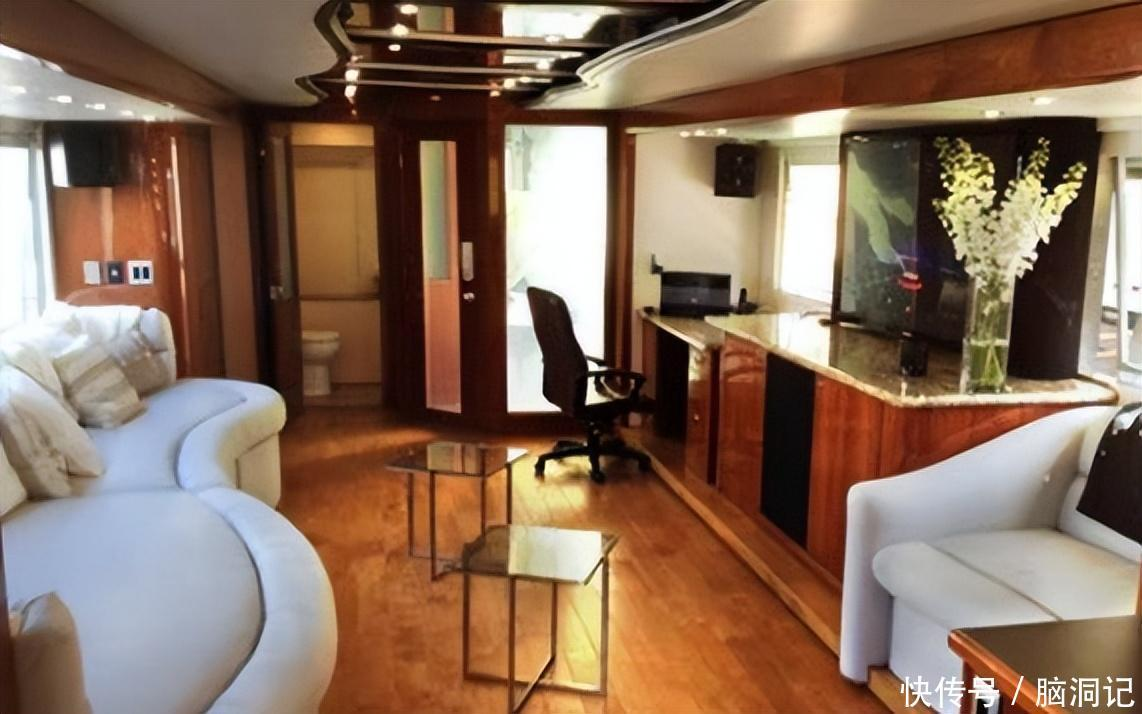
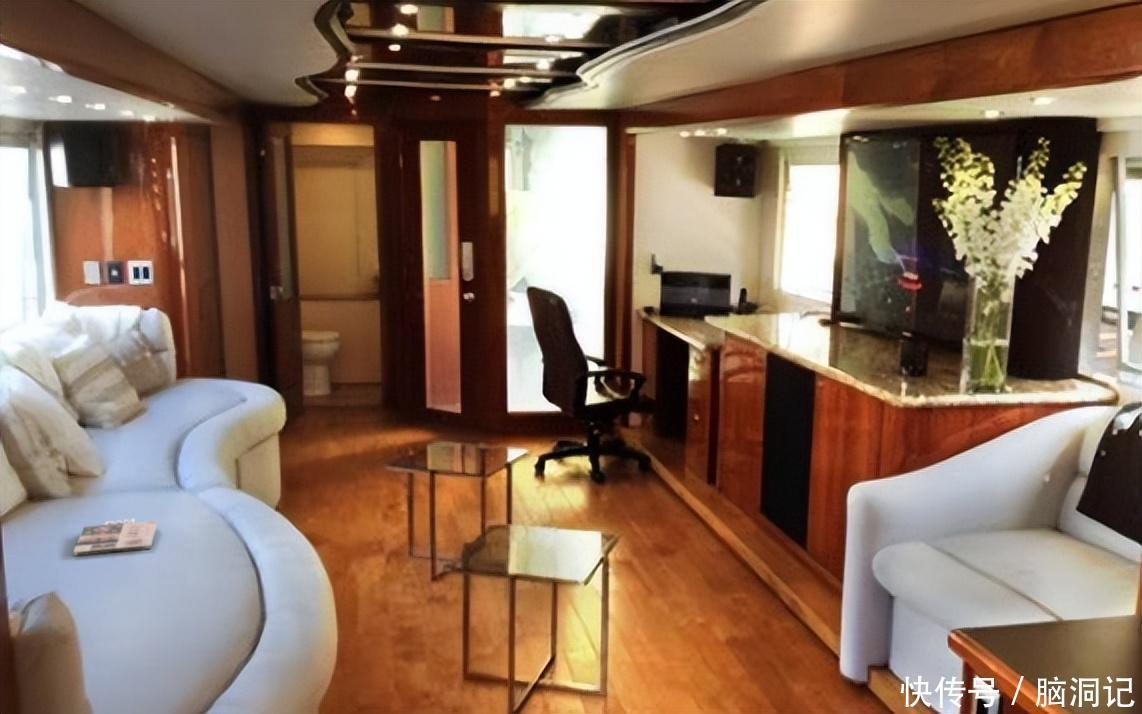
+ magazine [72,518,158,557]
